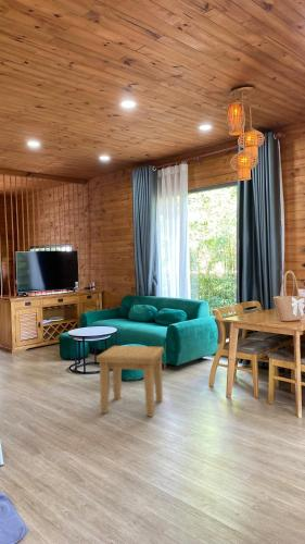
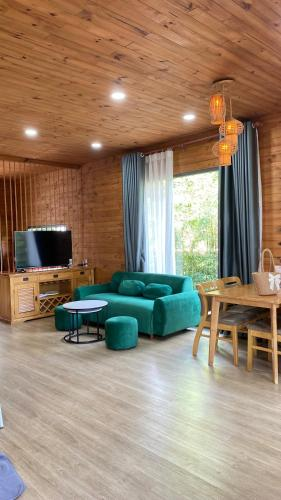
- side table [96,345,165,418]
